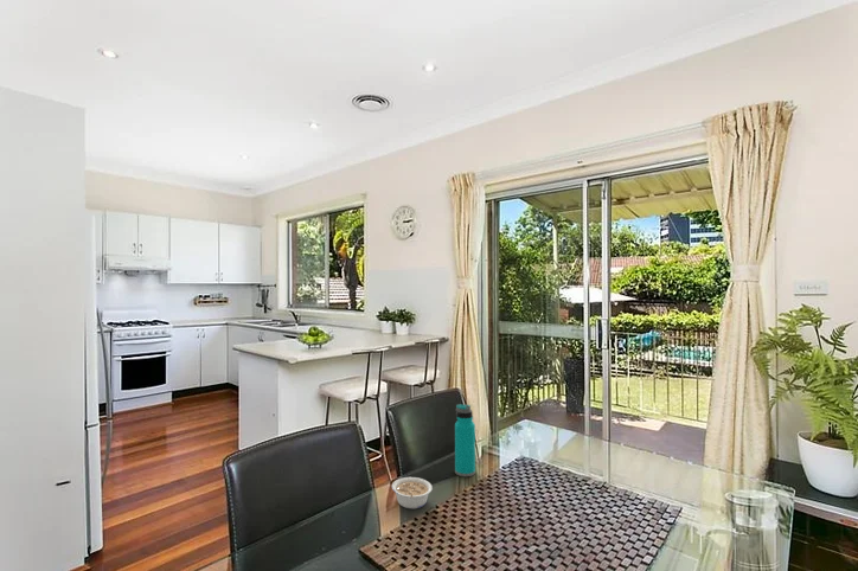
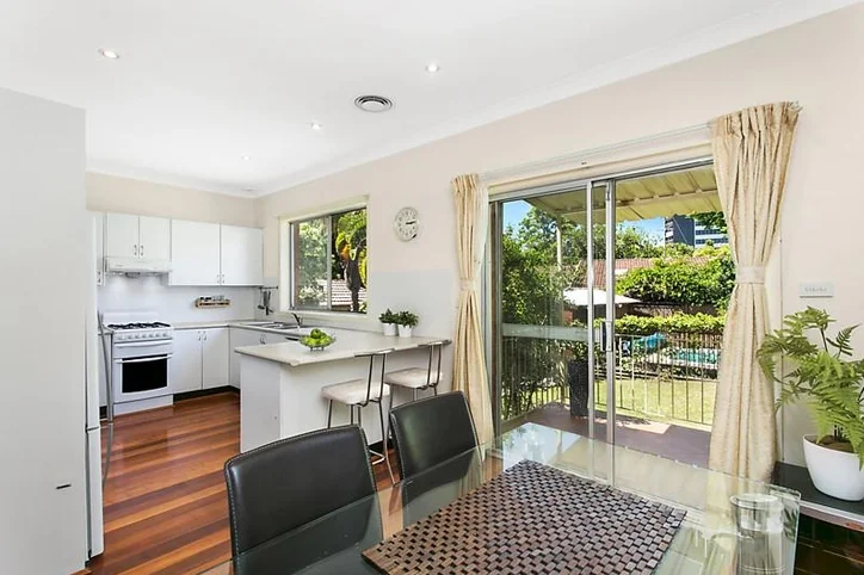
- legume [391,476,434,509]
- water bottle [454,403,476,477]
